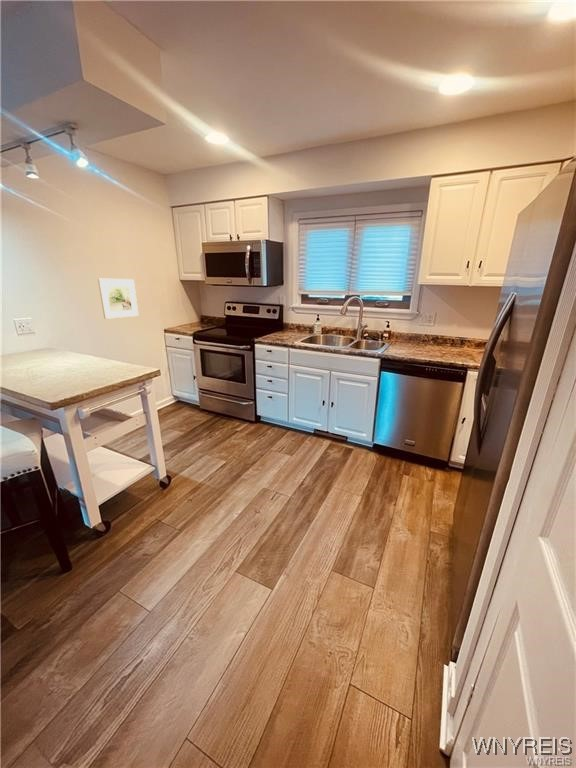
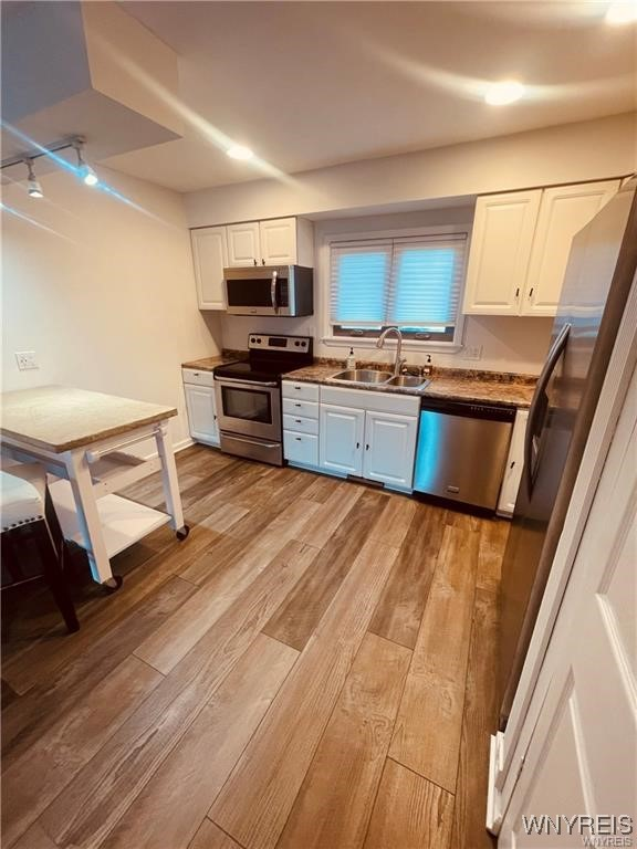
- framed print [97,278,139,320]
